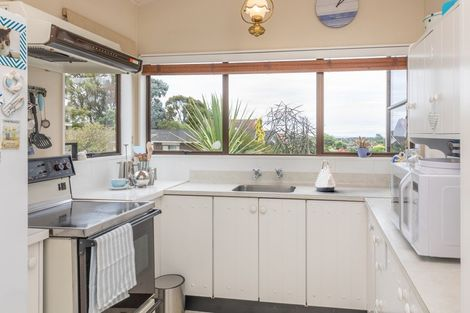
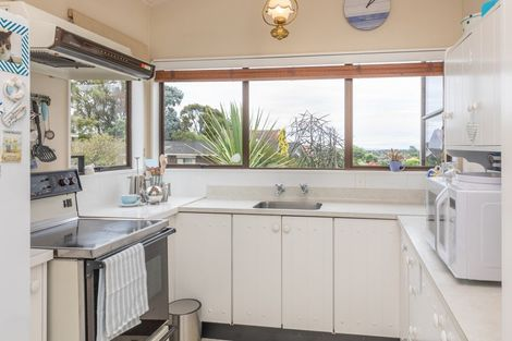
- kettle [314,159,336,192]
